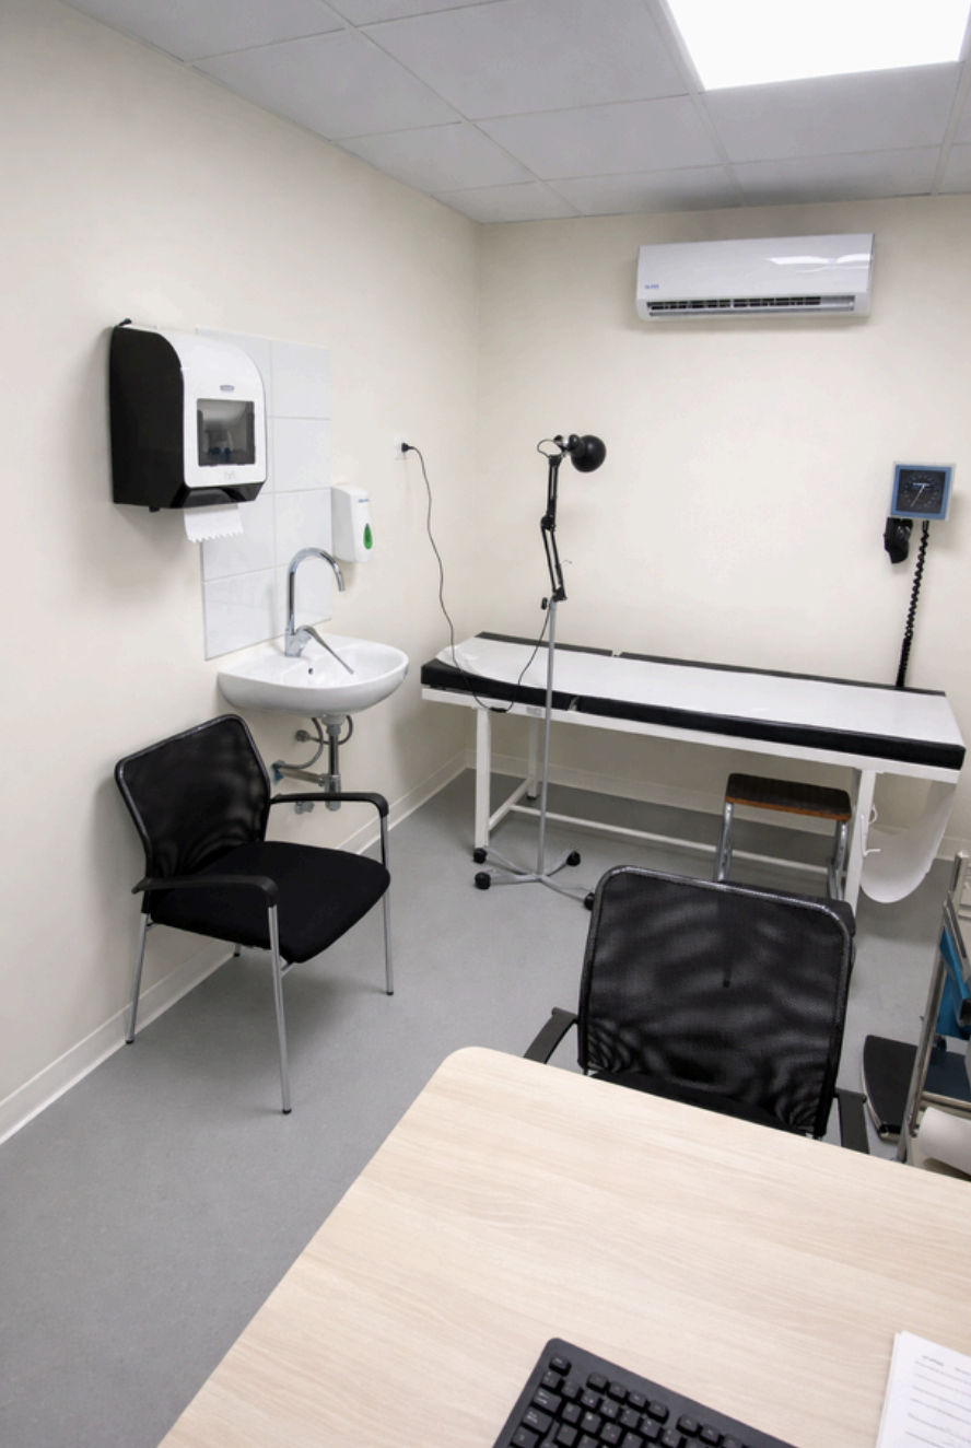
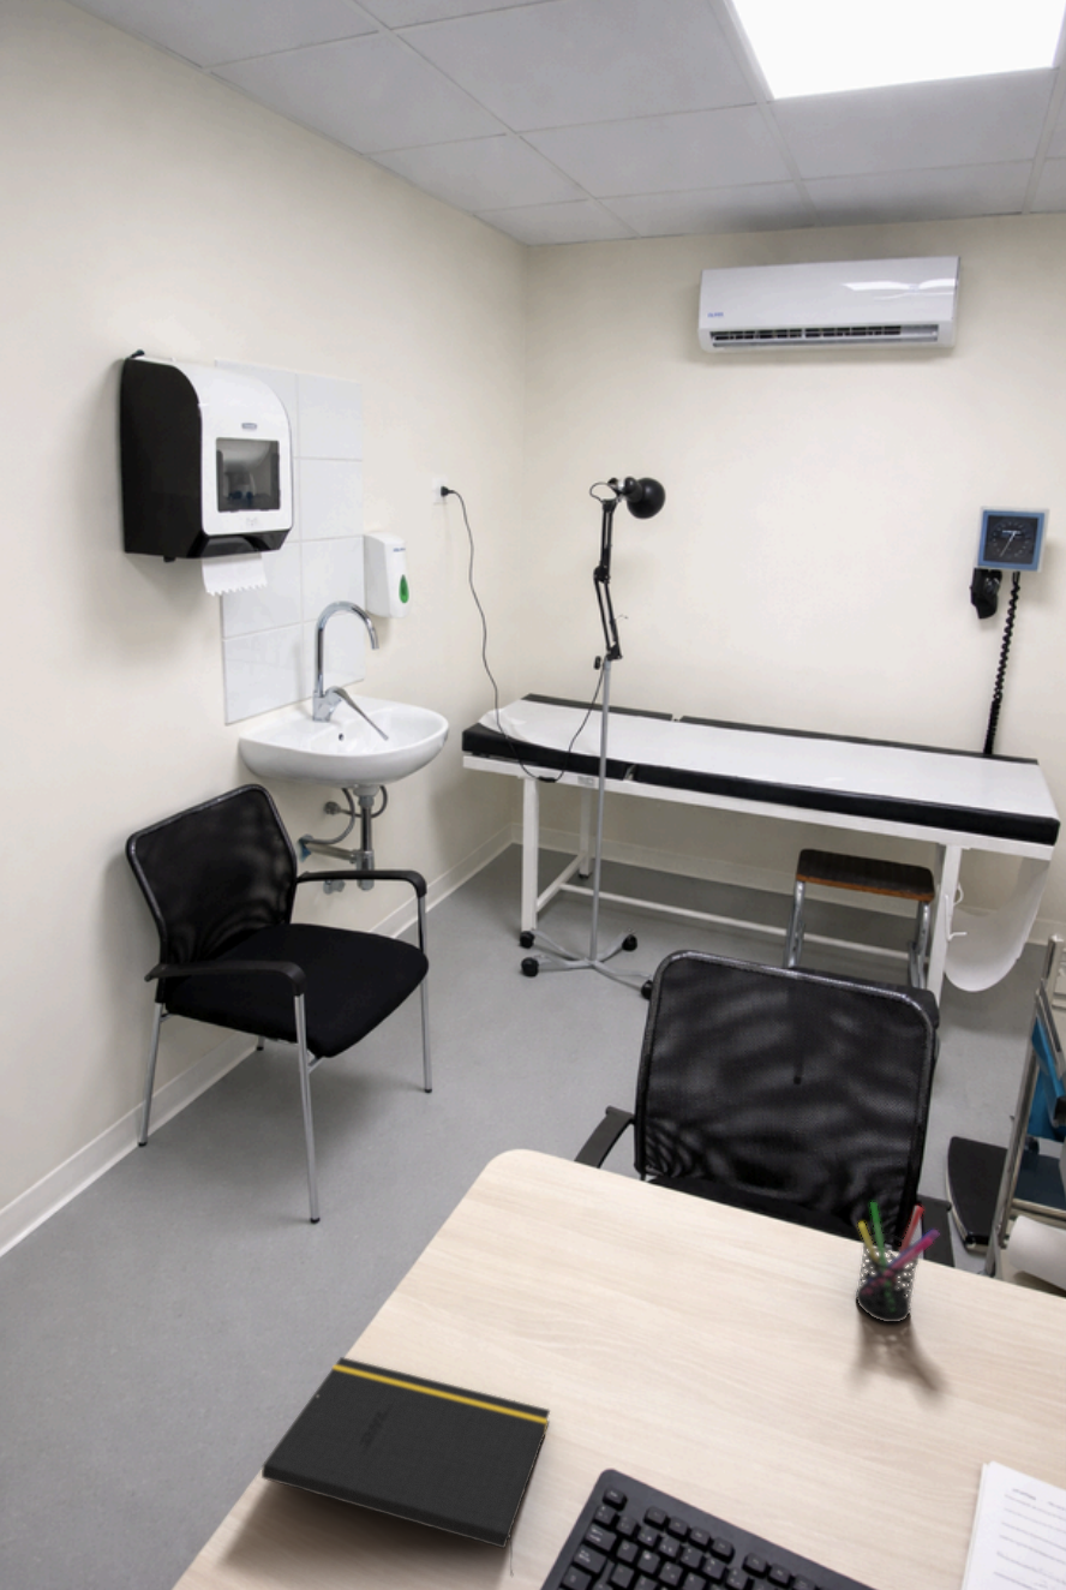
+ notepad [260,1356,551,1579]
+ pen holder [855,1201,940,1323]
